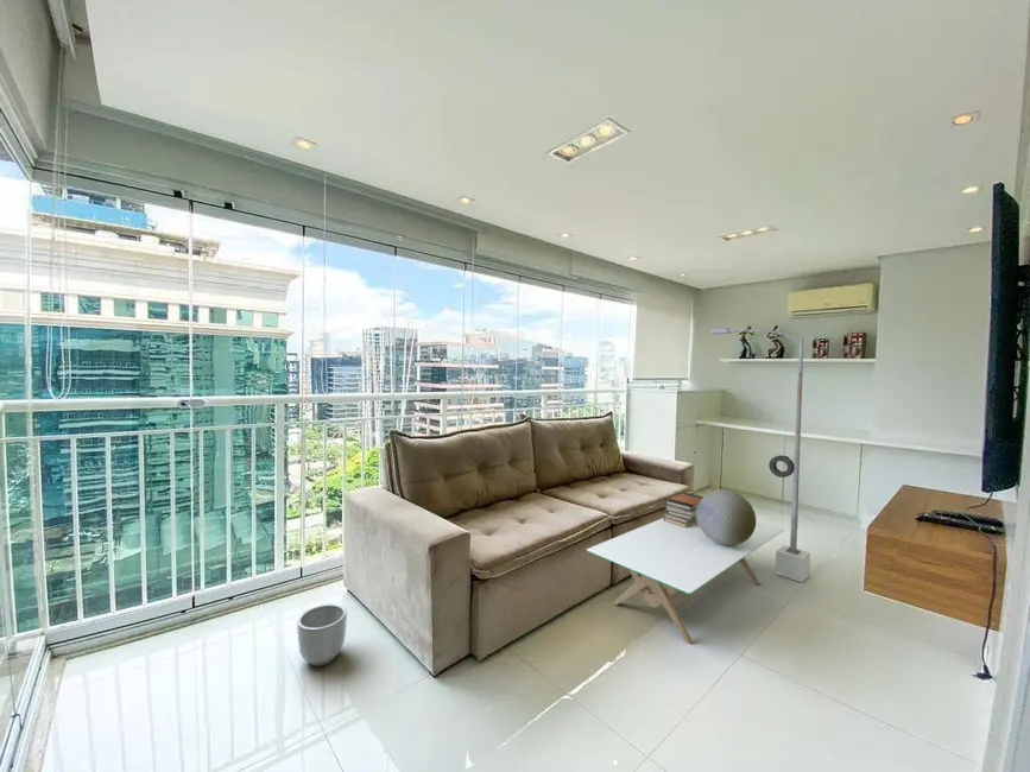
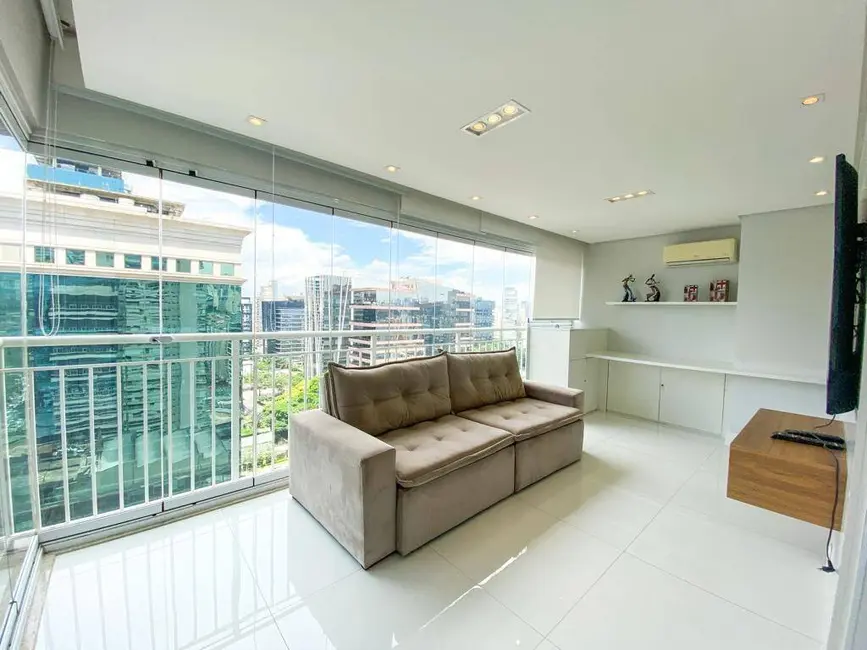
- decorative sphere [696,488,757,545]
- book stack [663,492,703,527]
- coffee table [586,517,785,645]
- planter [296,602,348,667]
- street lamp [709,327,811,583]
